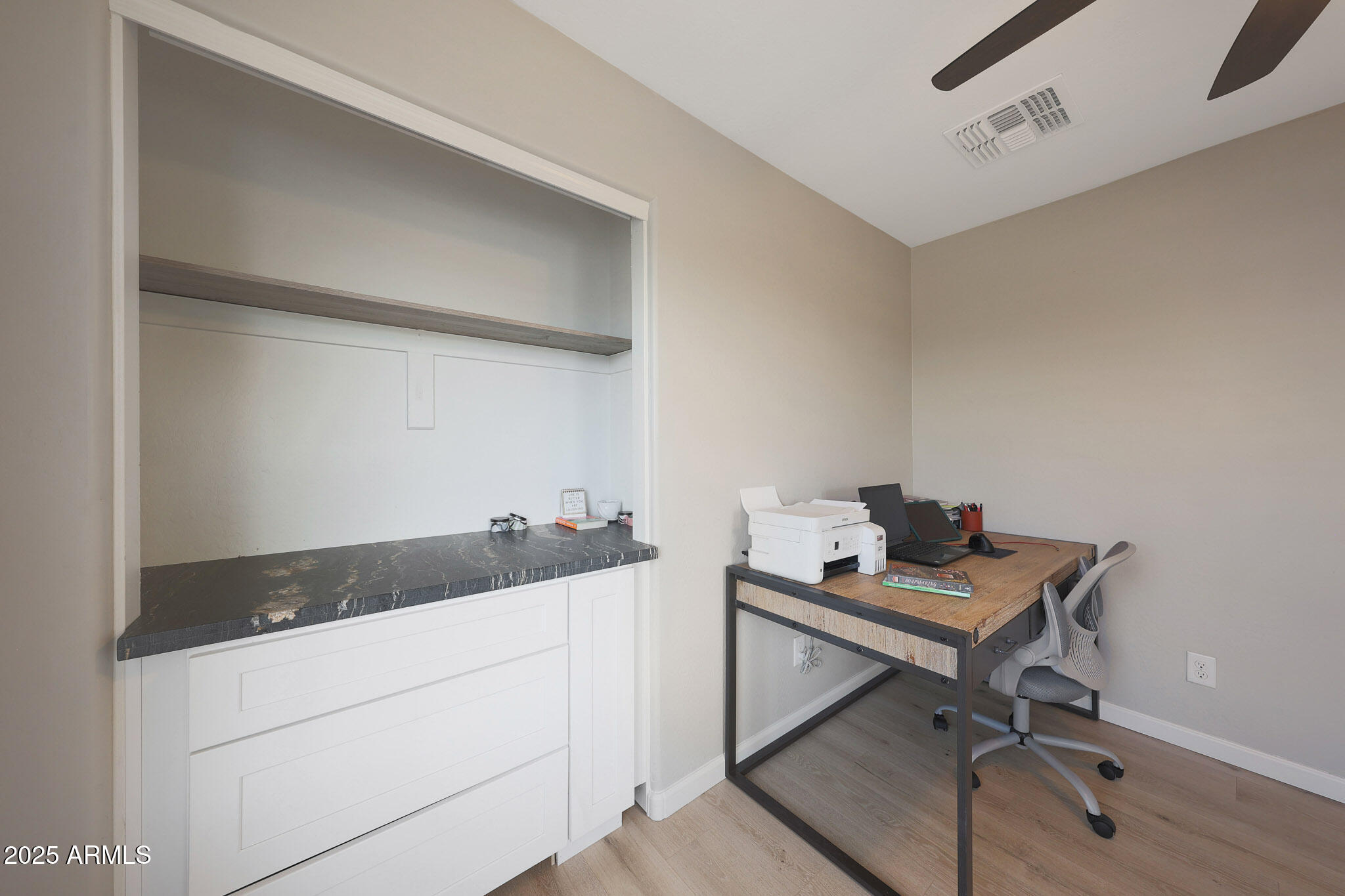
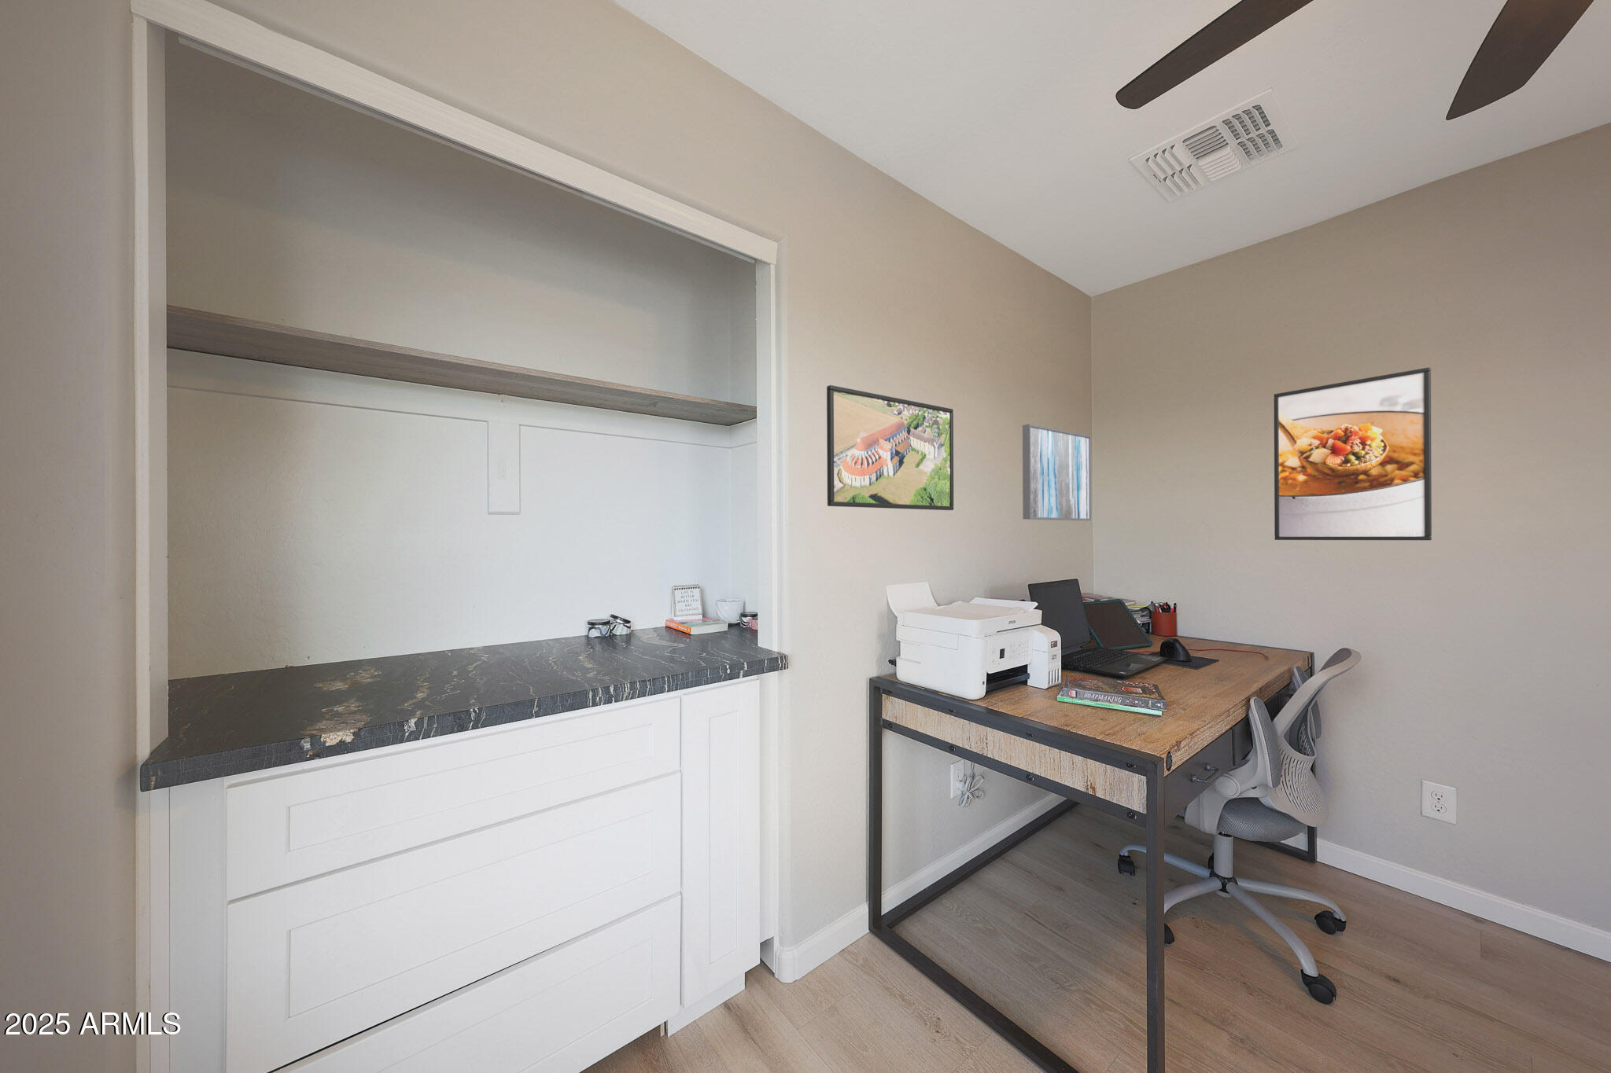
+ wall art [1022,423,1092,521]
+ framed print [1273,366,1433,541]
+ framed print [826,384,955,511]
